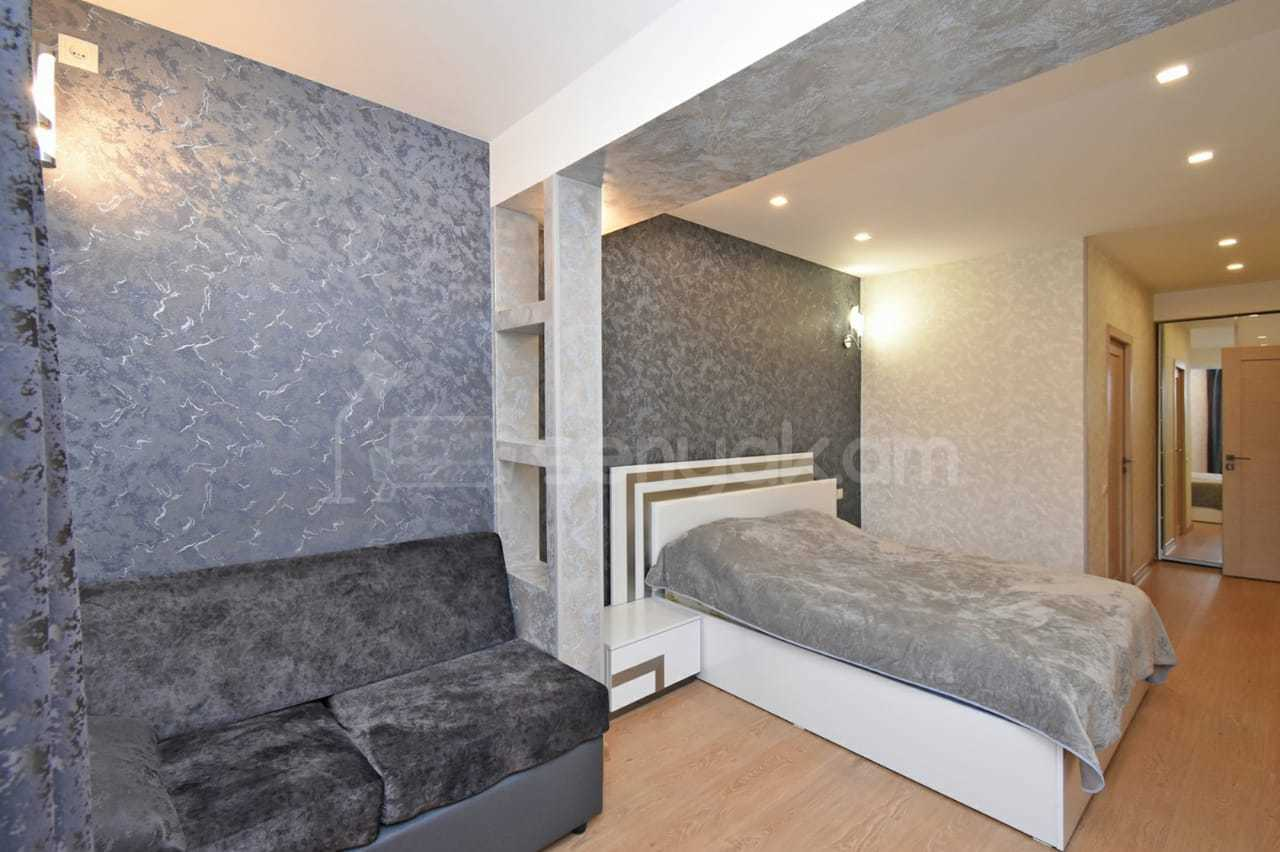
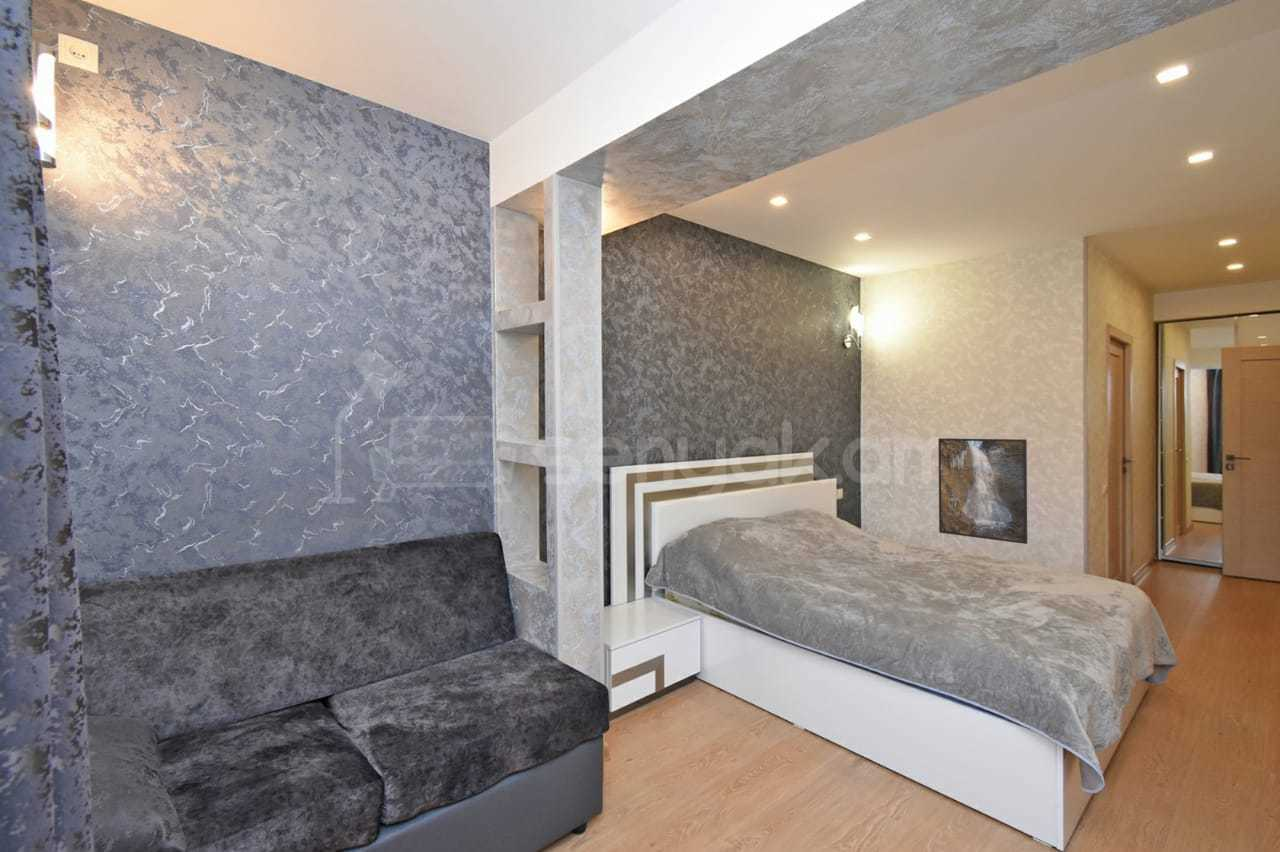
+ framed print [937,437,1028,545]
